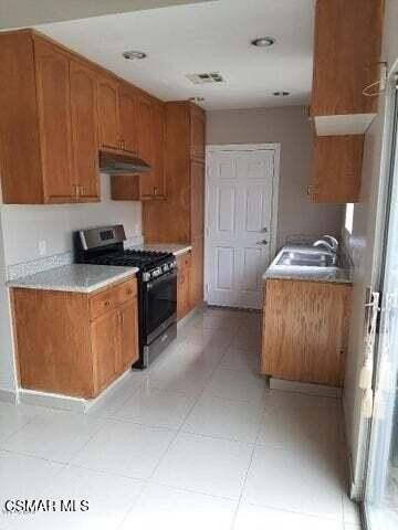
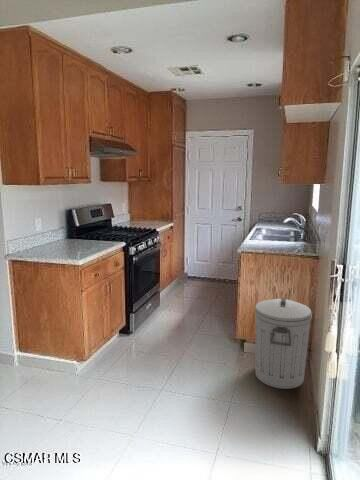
+ trash can [254,297,313,390]
